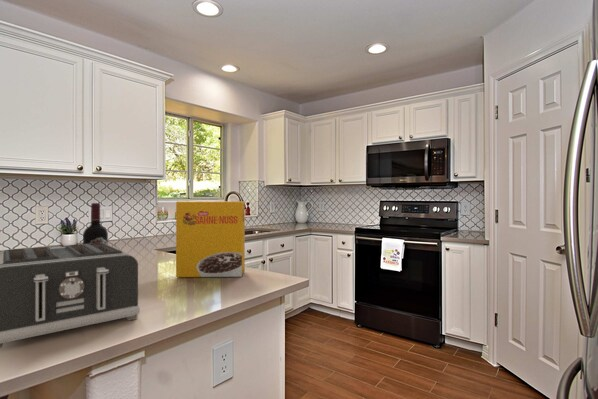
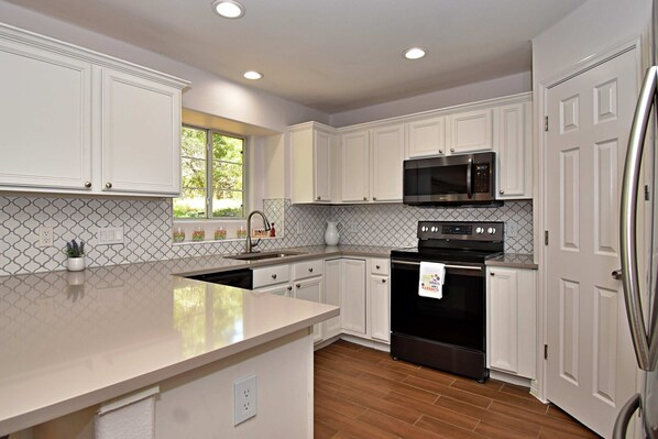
- toaster [0,243,141,349]
- cereal box [175,200,246,278]
- wine bottle [82,202,109,245]
